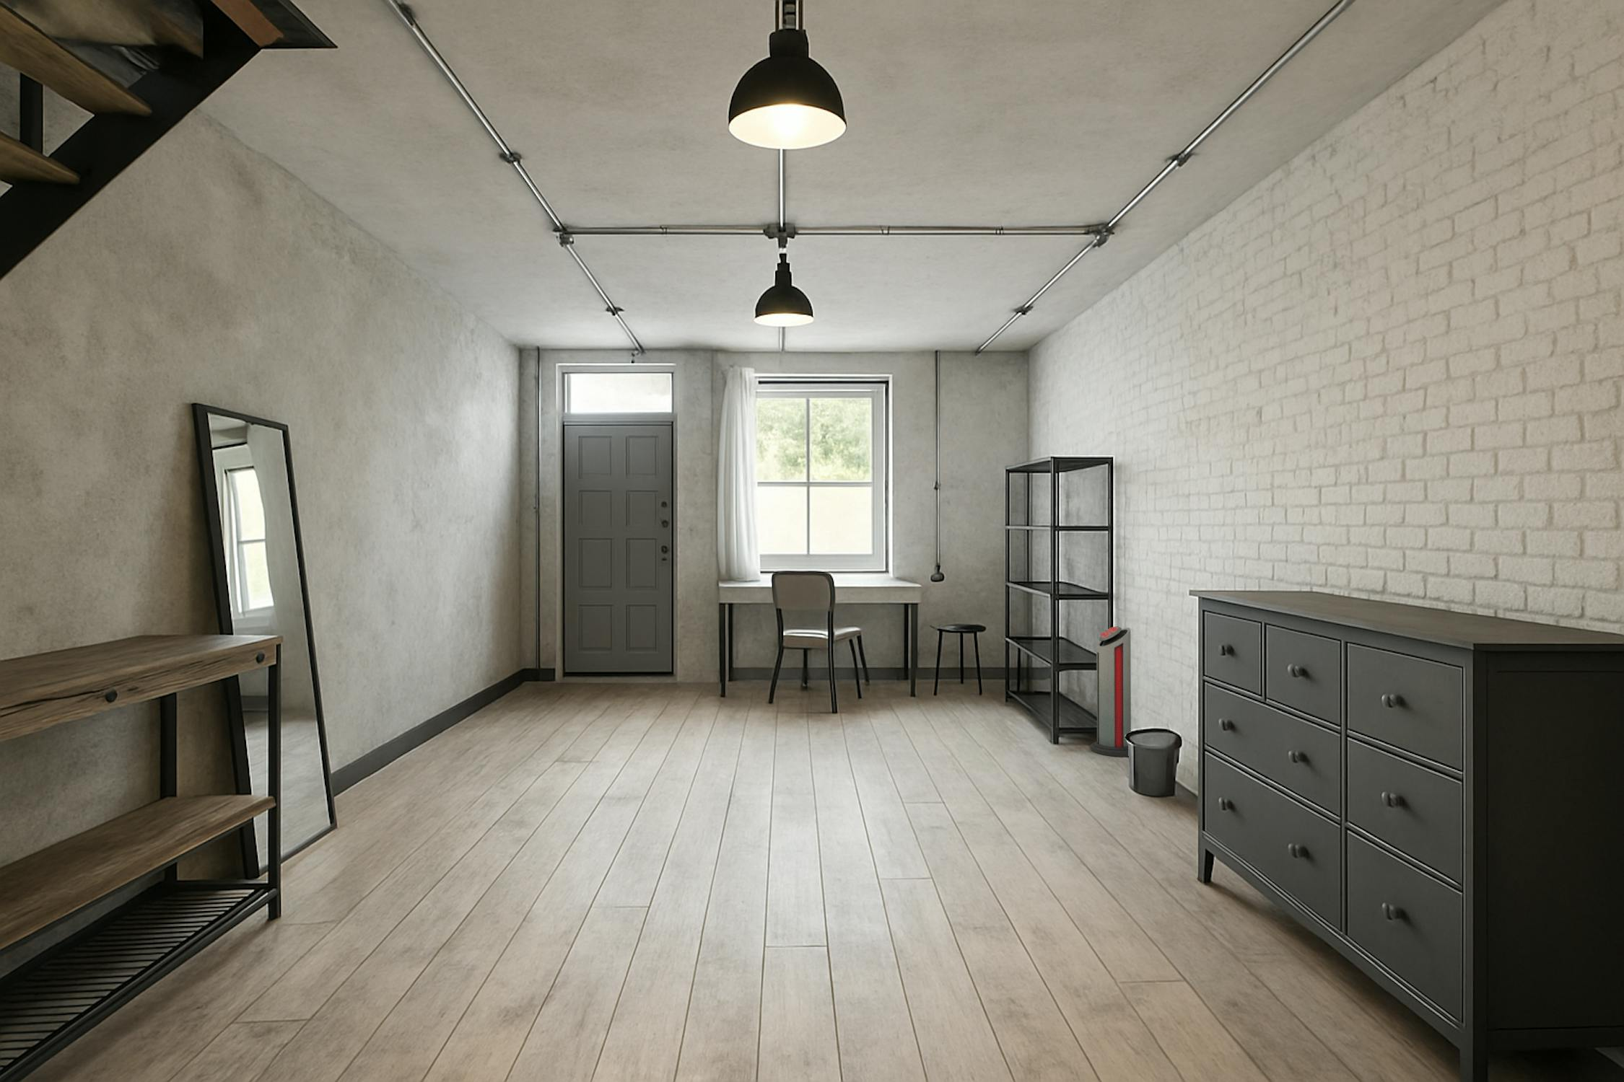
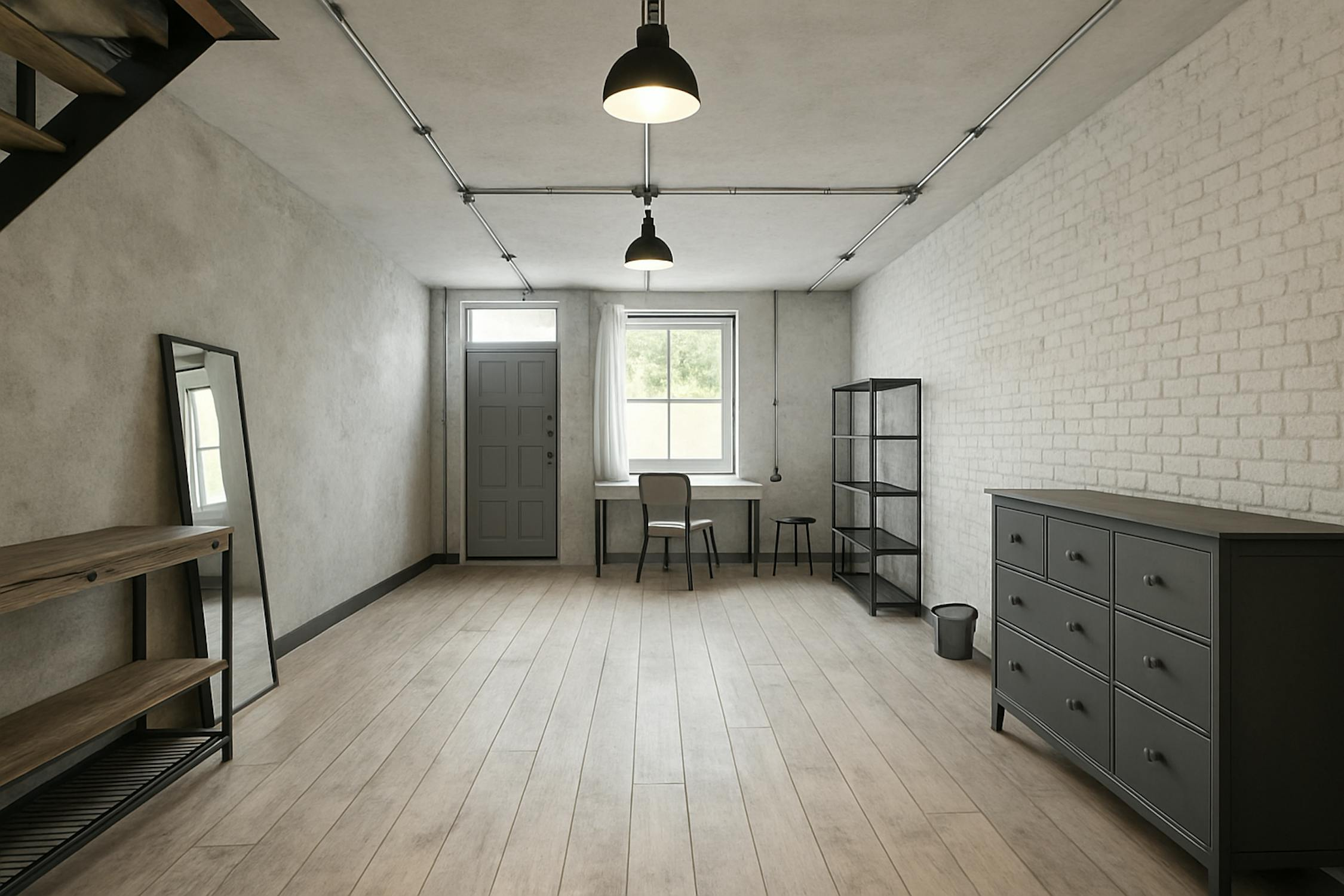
- air purifier [1090,626,1132,757]
